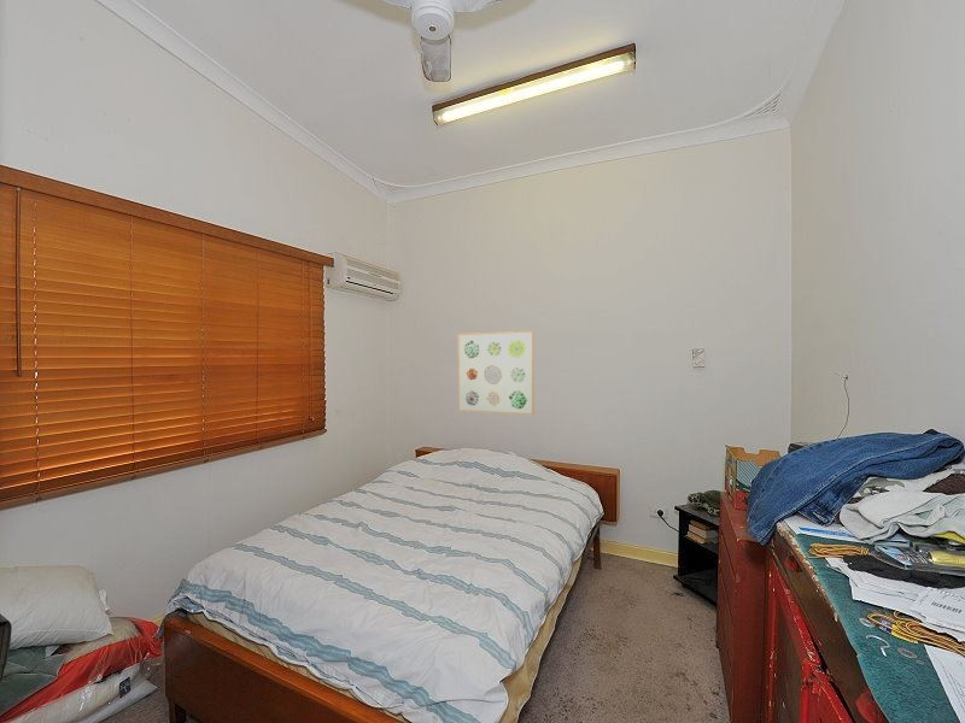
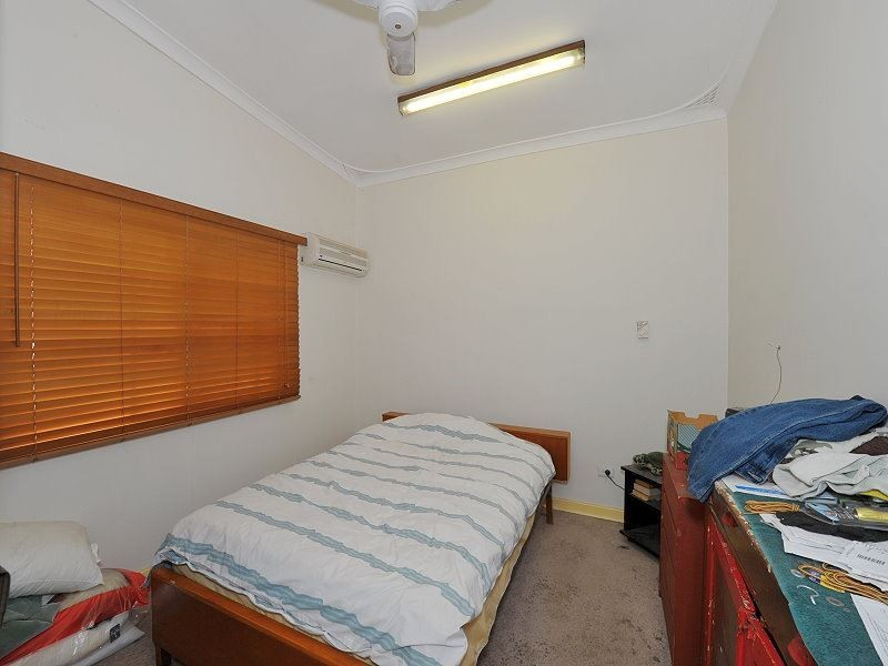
- wall art [457,330,536,416]
